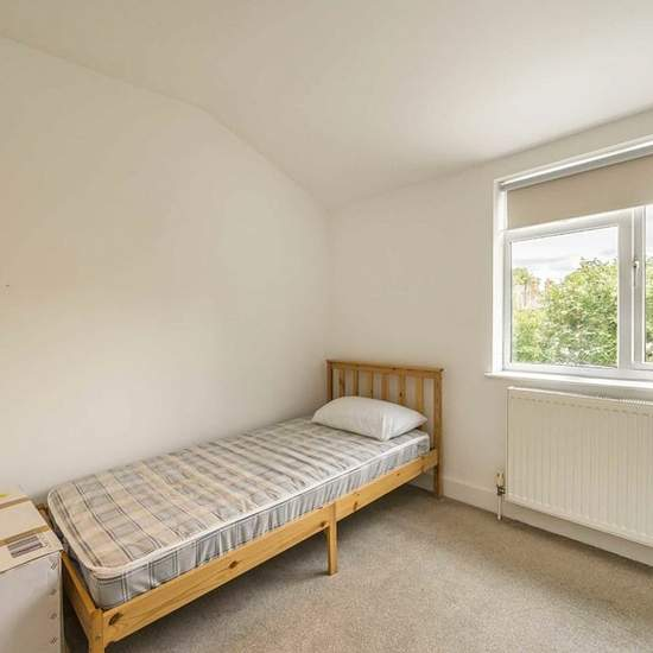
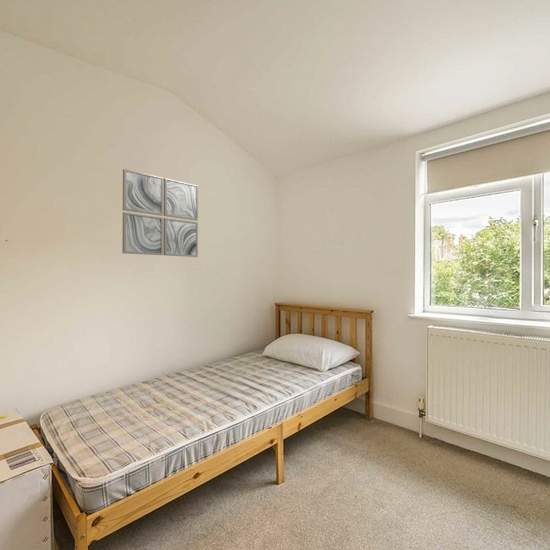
+ wall art [121,168,199,258]
